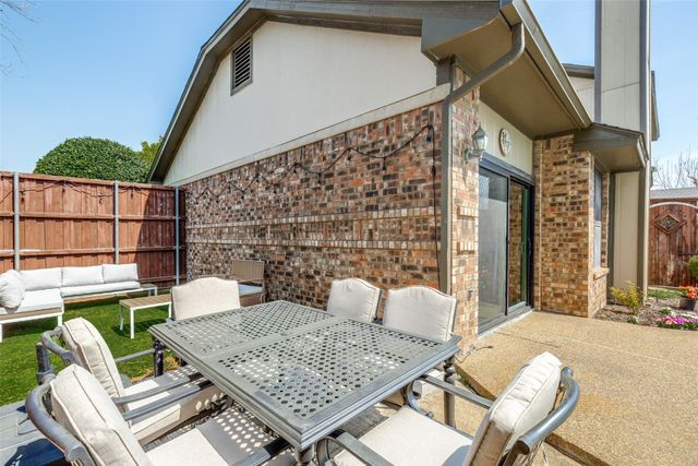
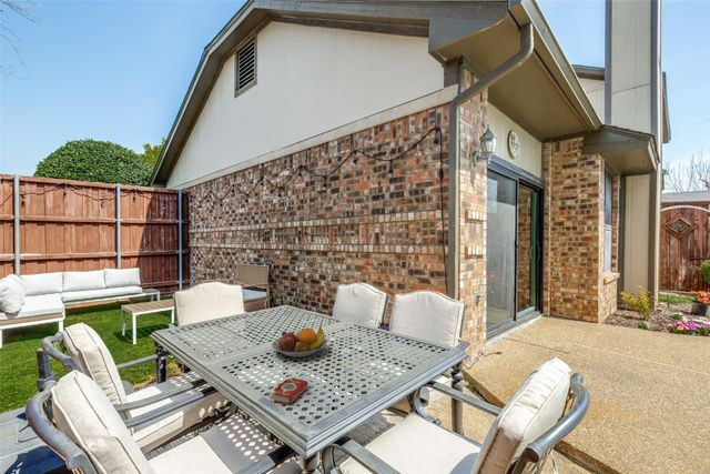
+ fruit bowl [271,325,328,359]
+ book [268,375,310,406]
